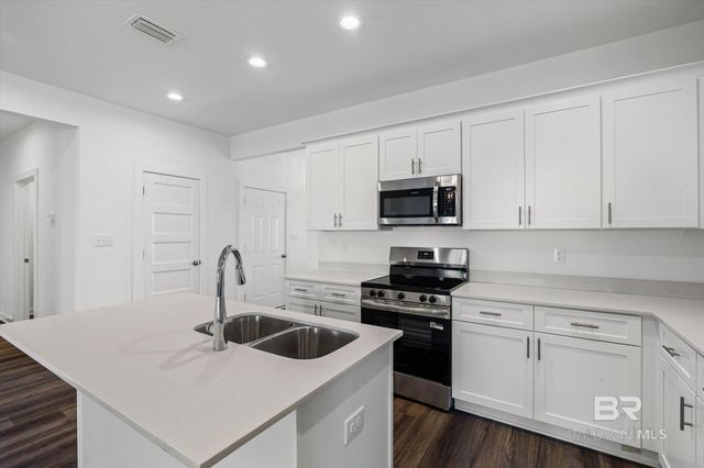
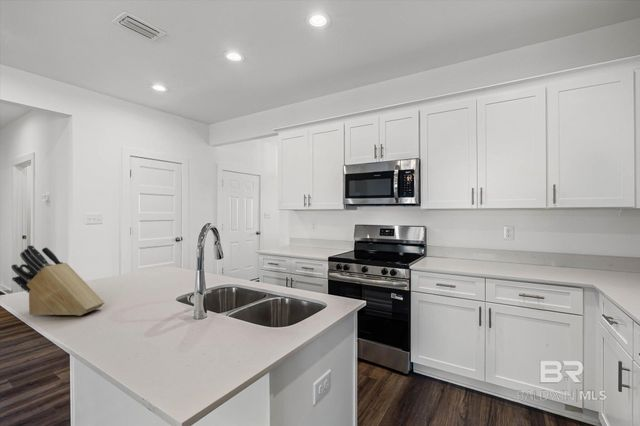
+ knife block [10,244,105,317]
